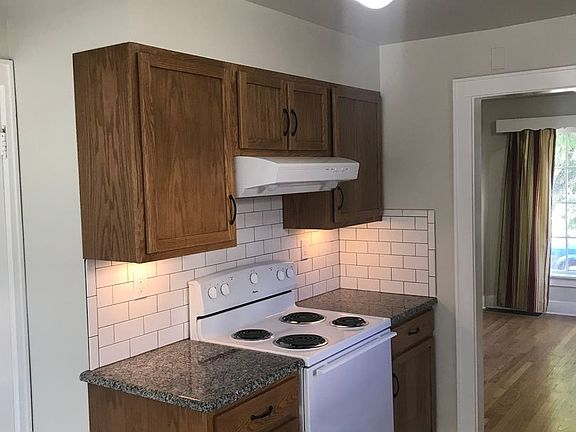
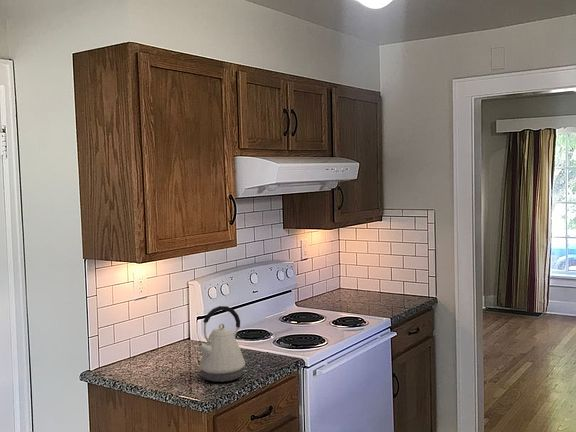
+ kettle [195,305,246,383]
